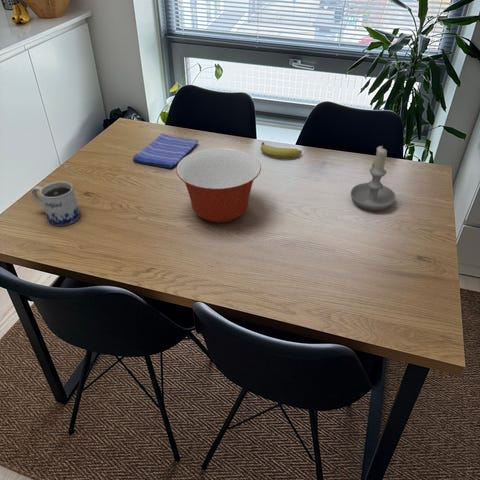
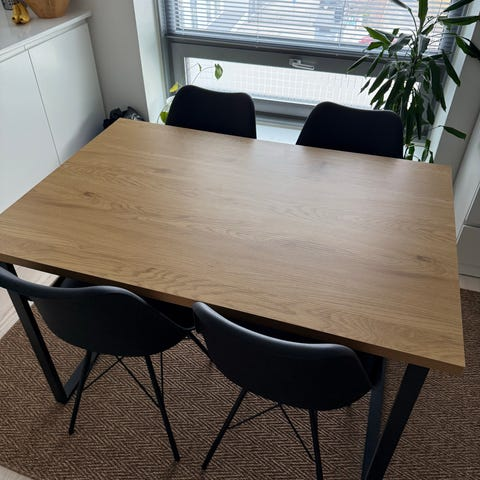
- mug [31,181,81,227]
- mixing bowl [175,147,262,224]
- fruit [260,141,303,159]
- candle [350,145,396,211]
- dish towel [131,132,199,169]
